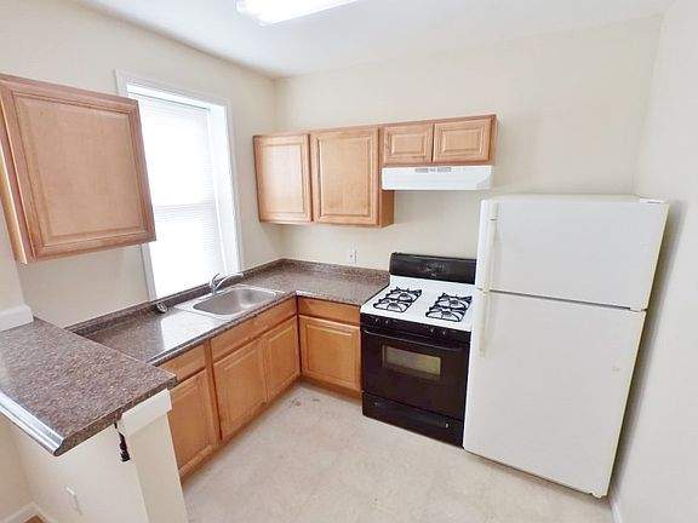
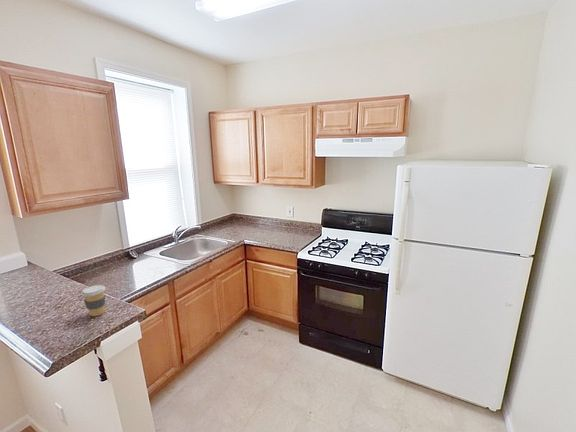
+ coffee cup [80,284,107,317]
